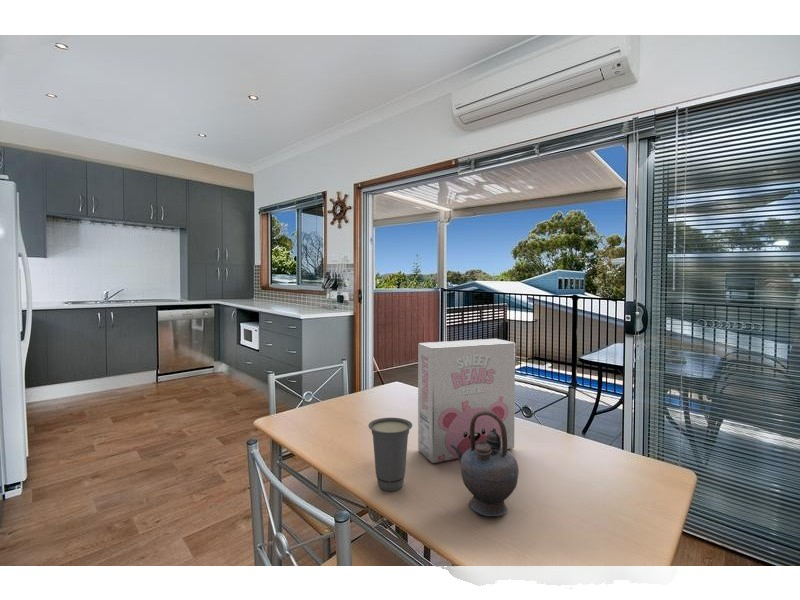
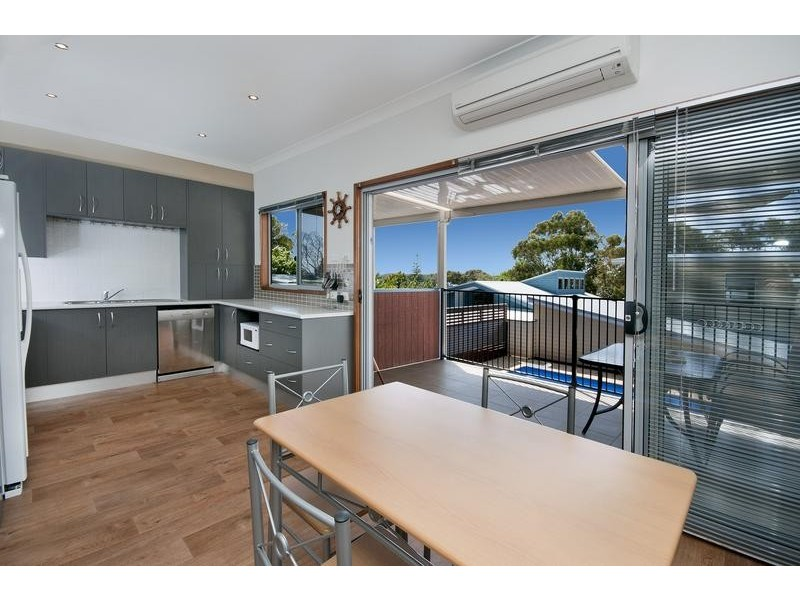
- cereal box [417,338,516,464]
- cup [368,417,413,492]
- teapot [451,411,519,517]
